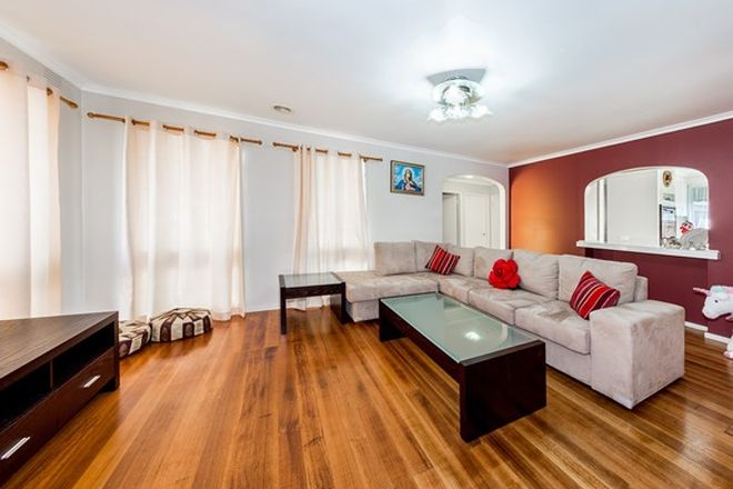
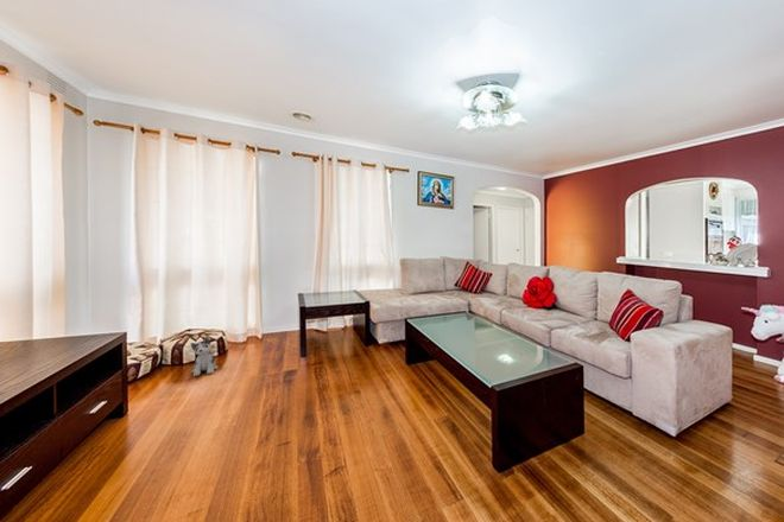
+ plush toy [189,336,219,377]
